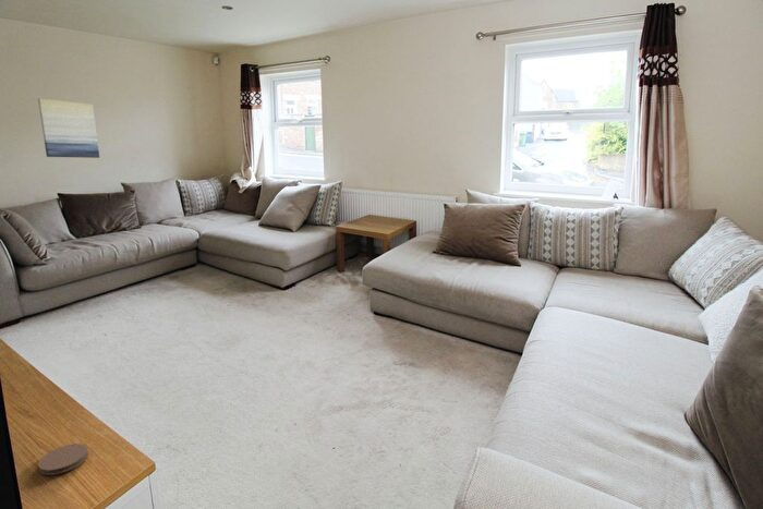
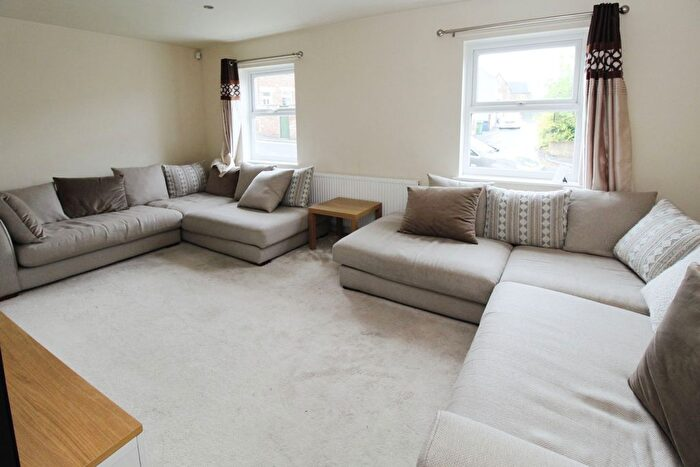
- wall art [37,97,100,159]
- coaster [37,443,89,476]
